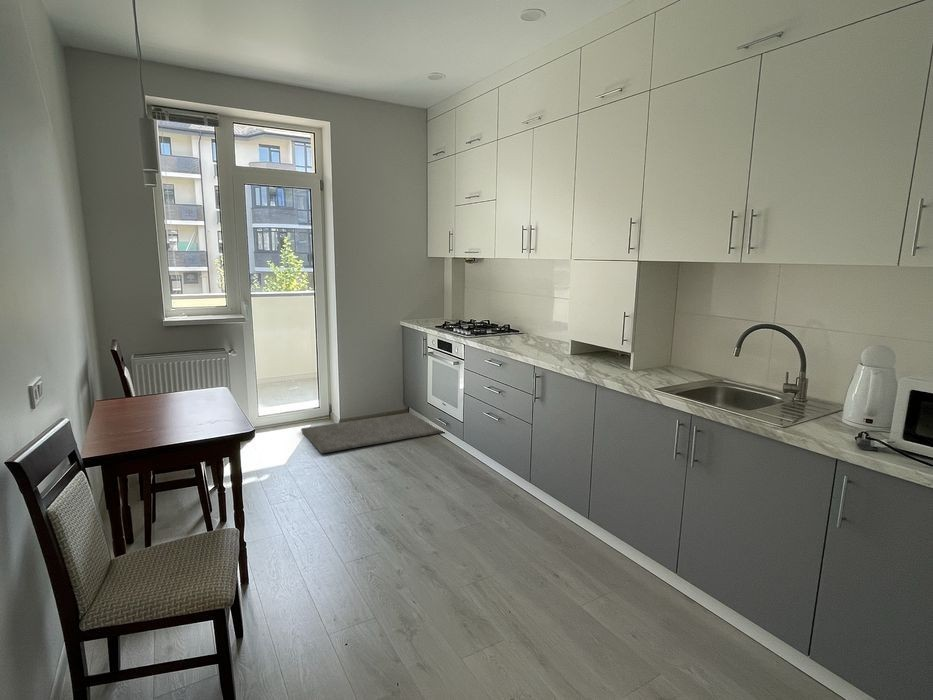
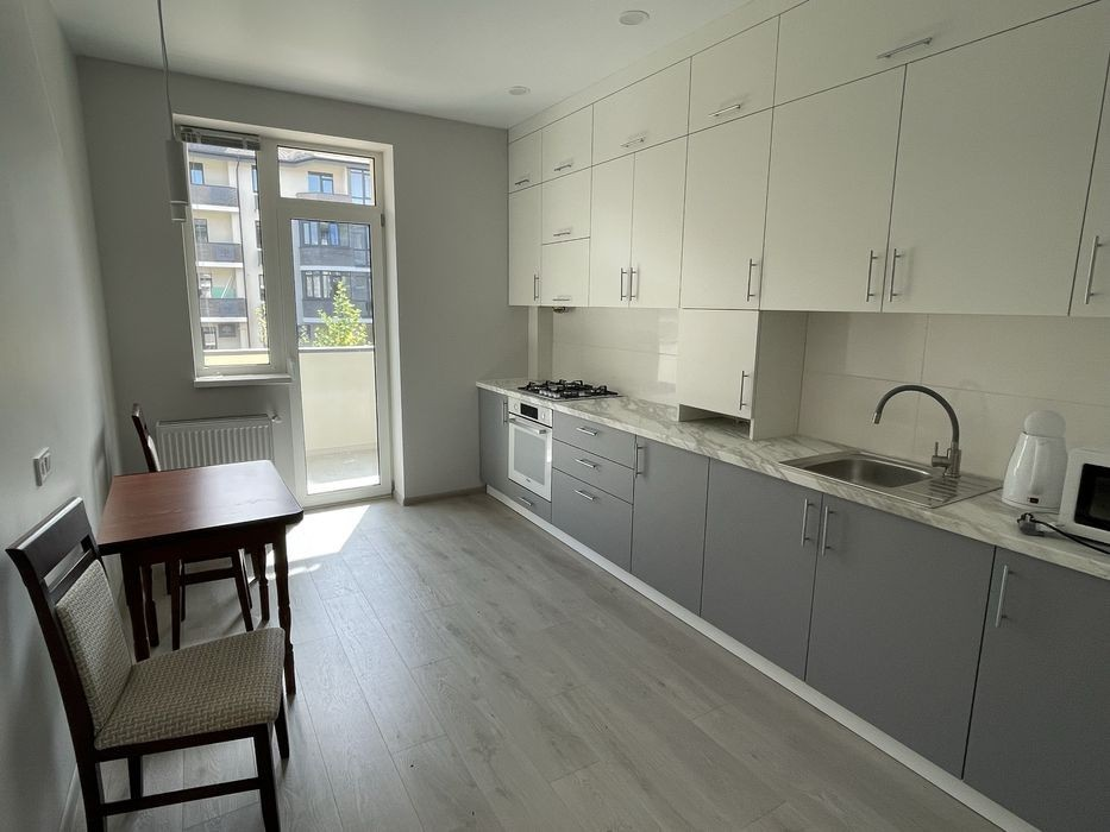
- rug [300,412,444,454]
